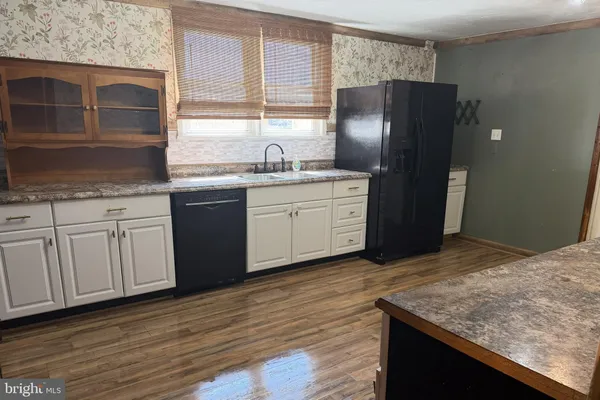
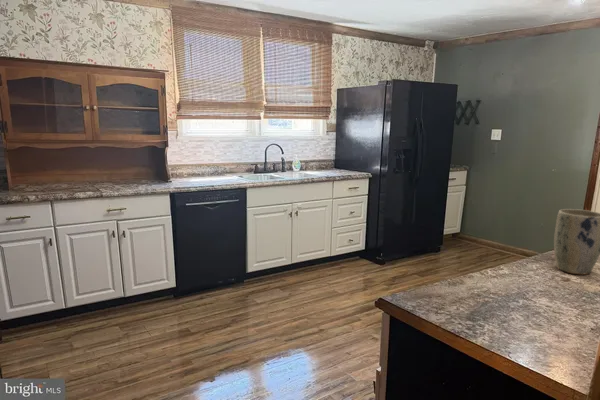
+ plant pot [553,208,600,276]
